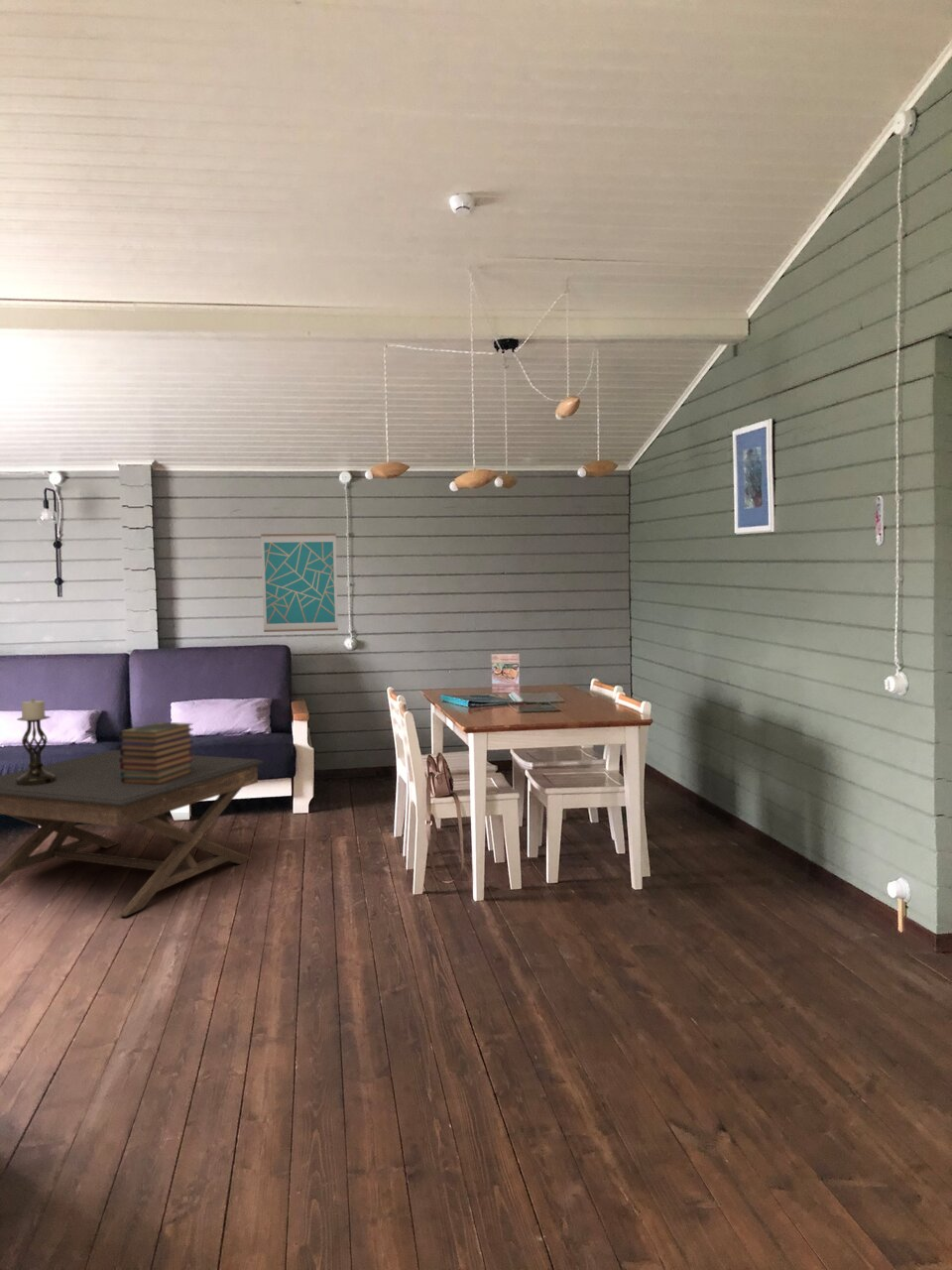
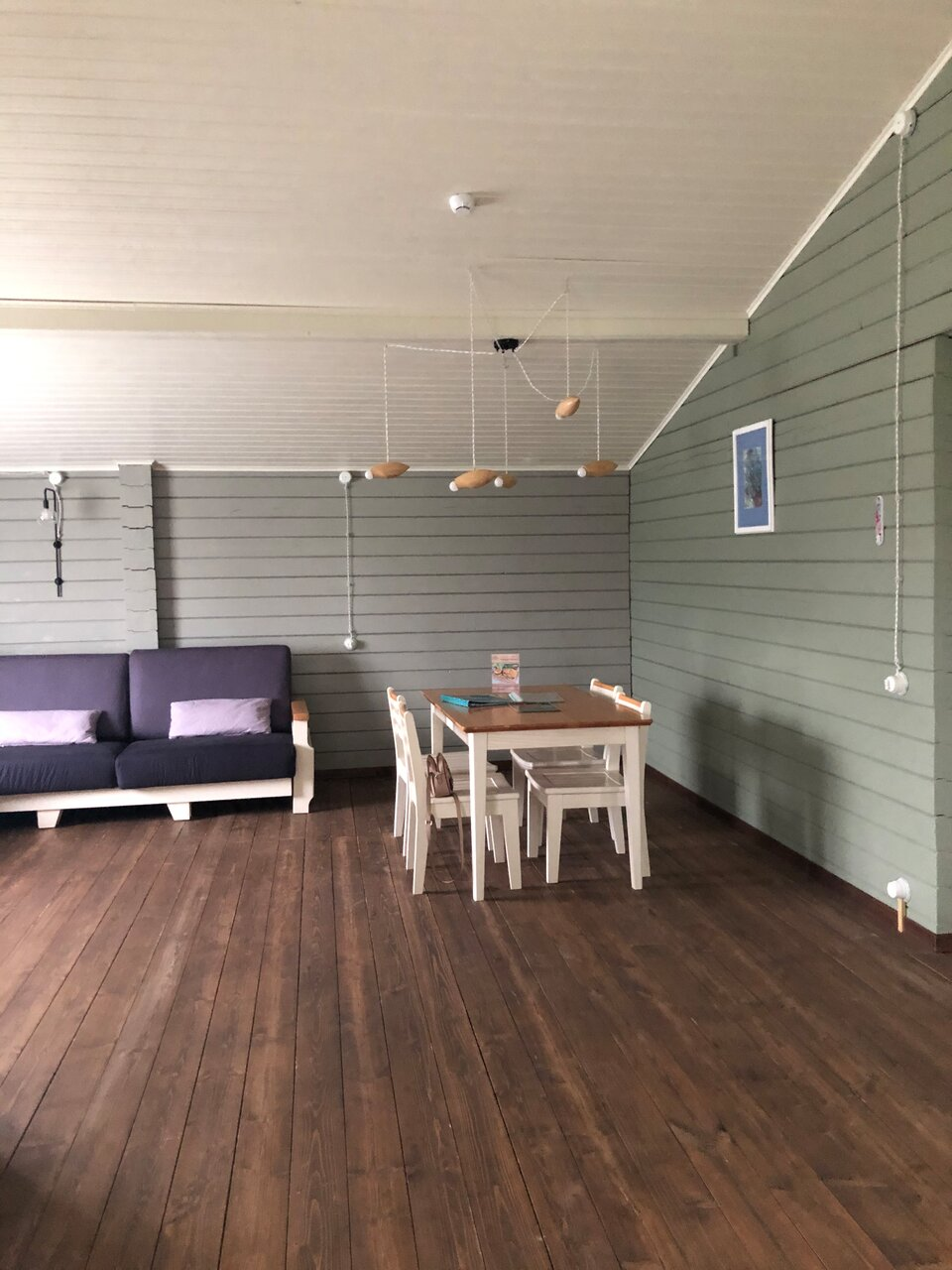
- coffee table [0,749,265,918]
- wall art [260,533,339,633]
- book stack [117,721,194,785]
- candle holder [16,698,56,786]
